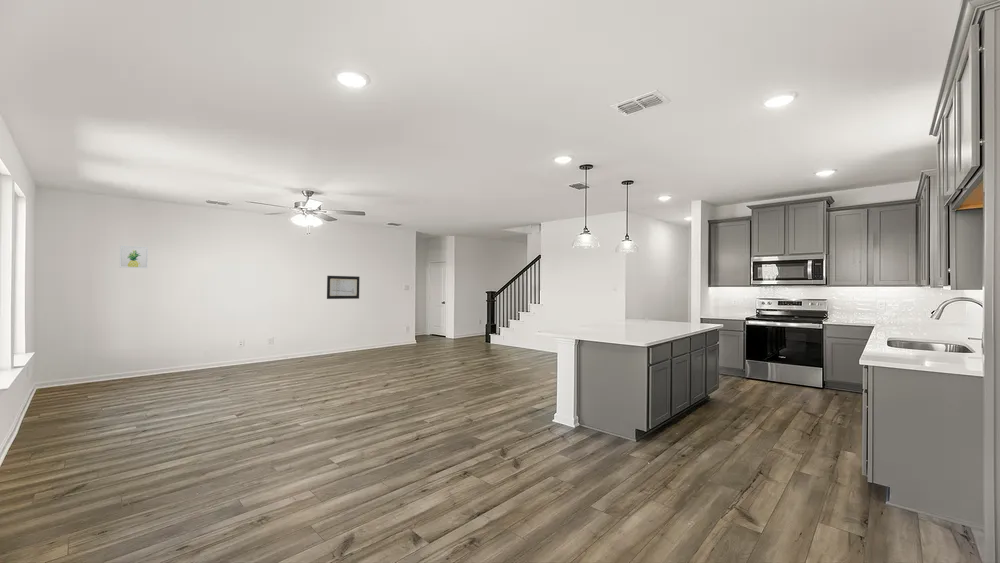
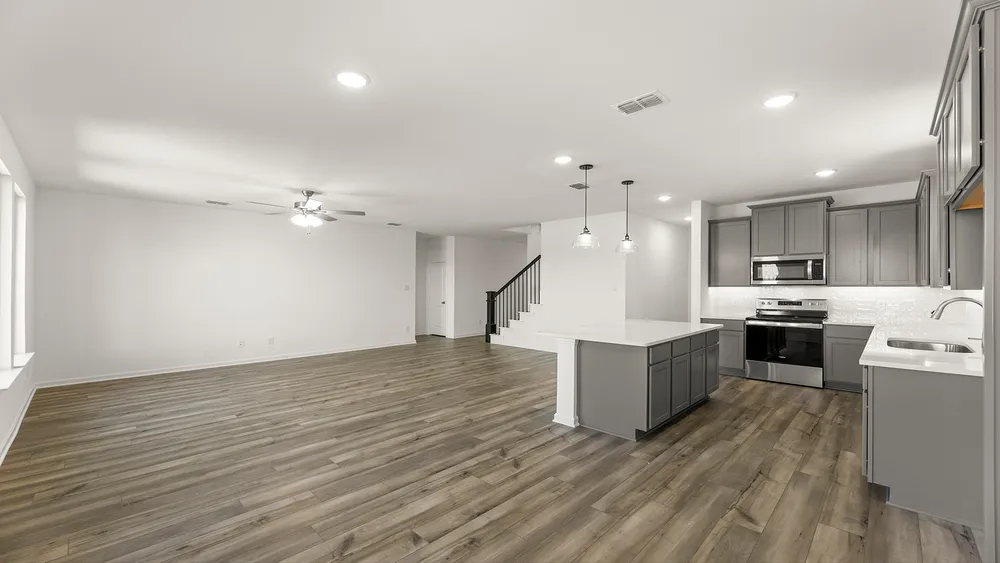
- wall art [119,245,149,269]
- wall art [326,275,361,300]
